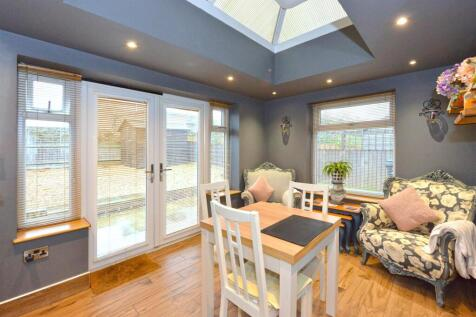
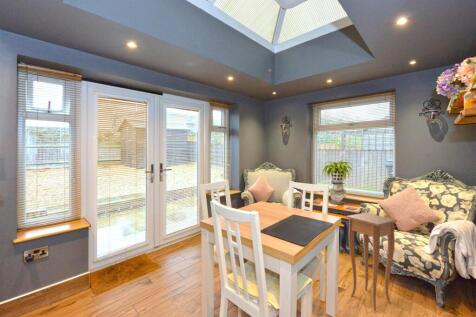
+ side table [345,212,398,312]
